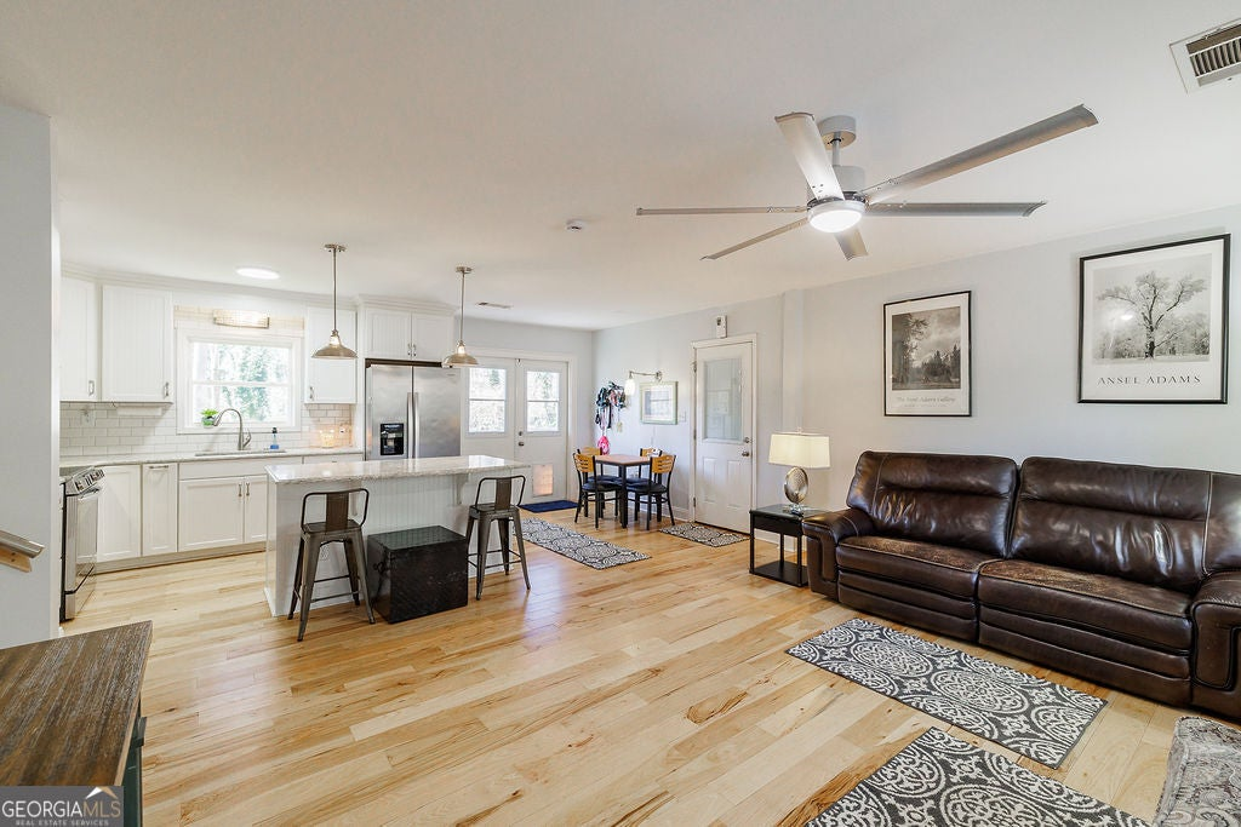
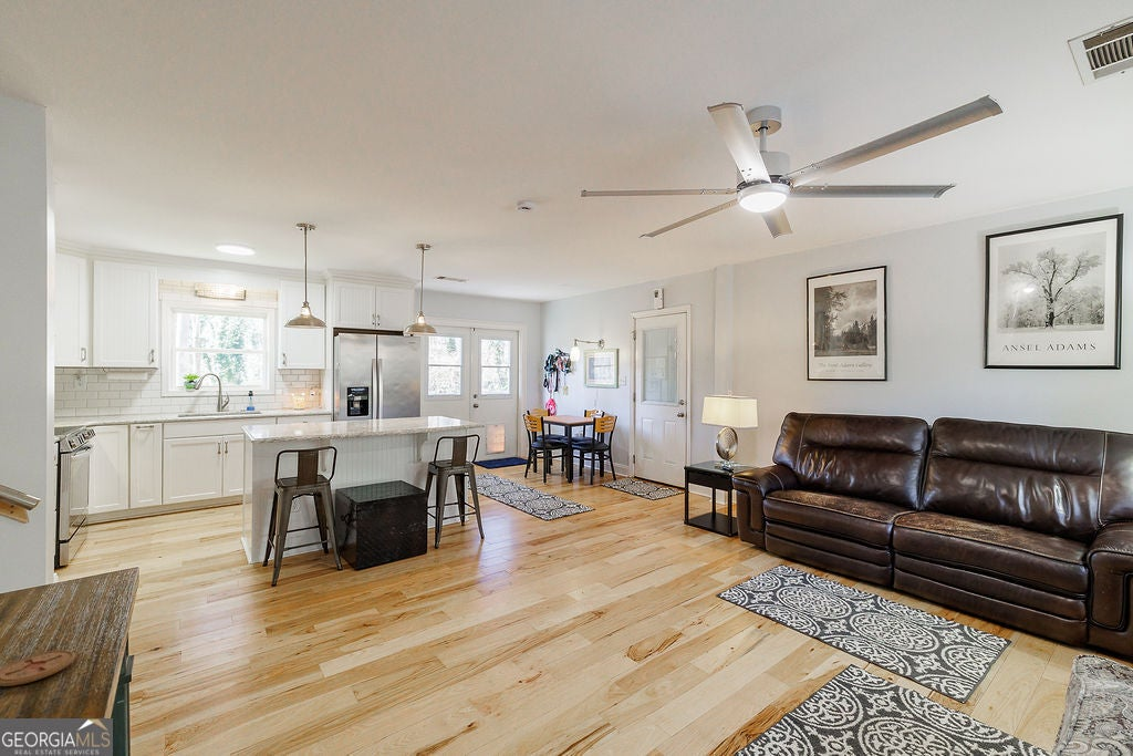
+ coaster [0,649,76,687]
